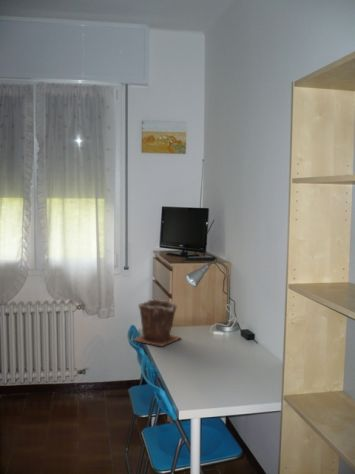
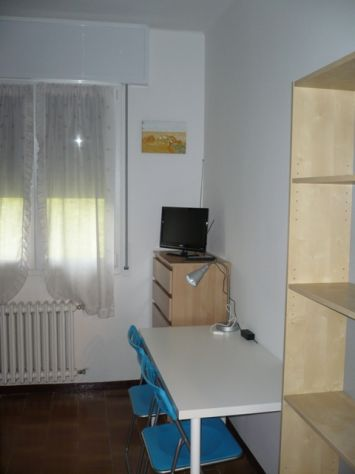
- plant pot [132,298,182,347]
